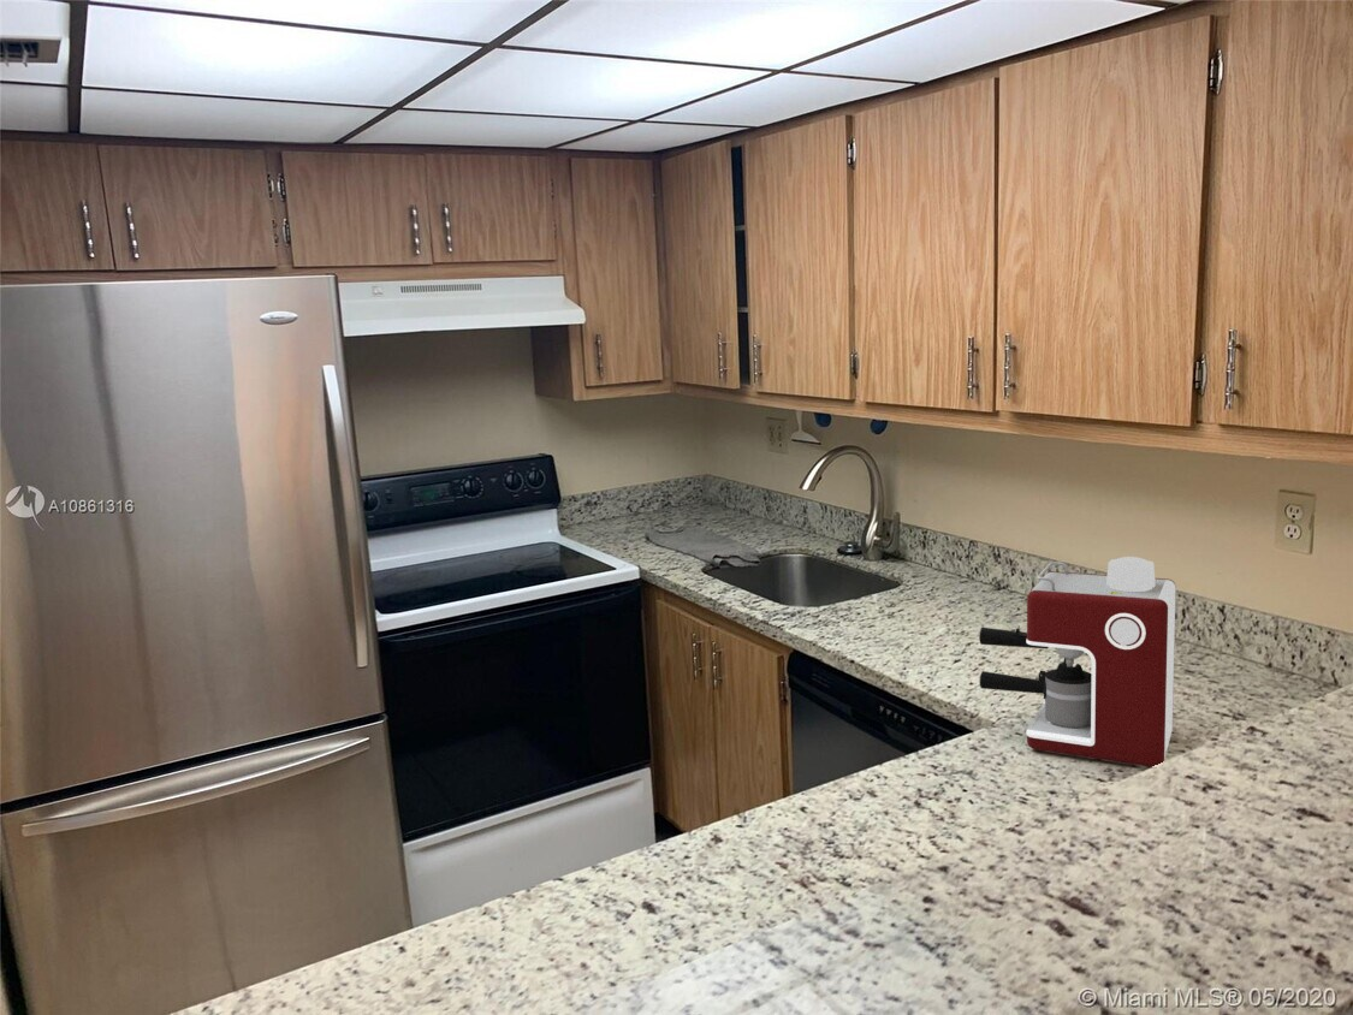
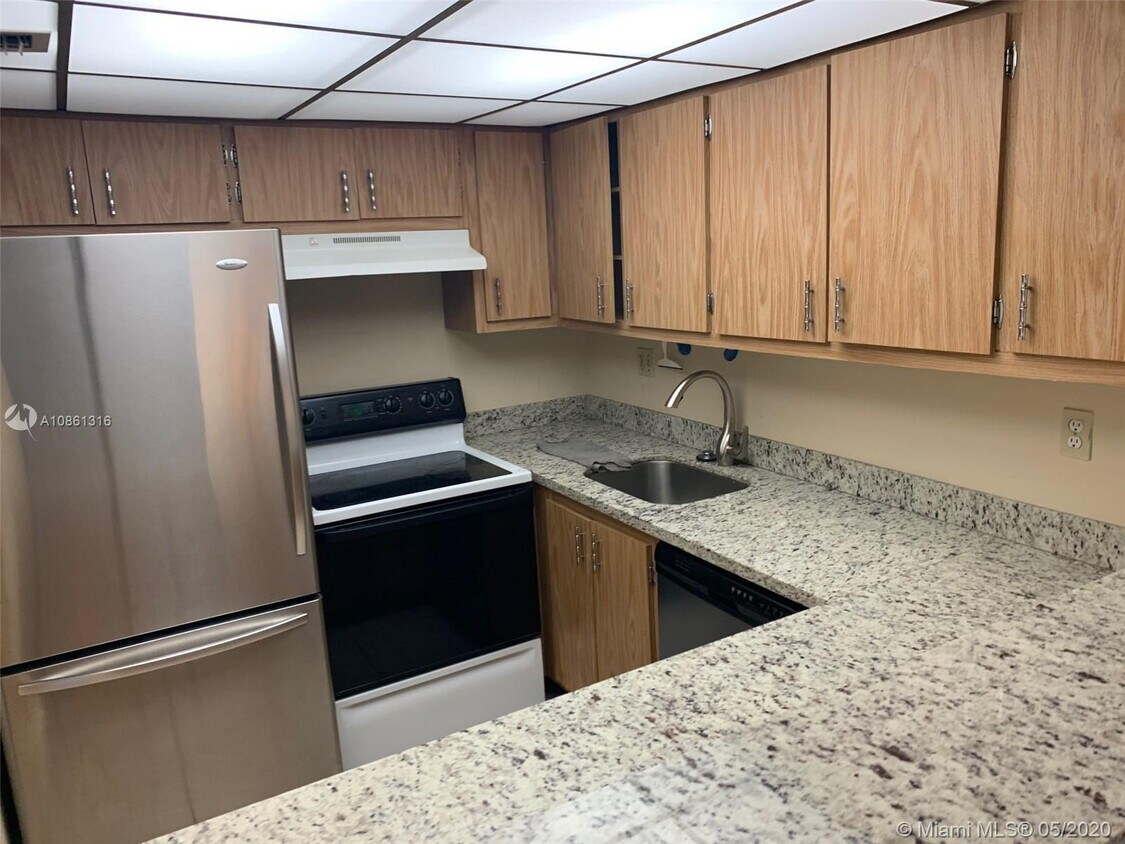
- coffee maker [978,556,1177,768]
